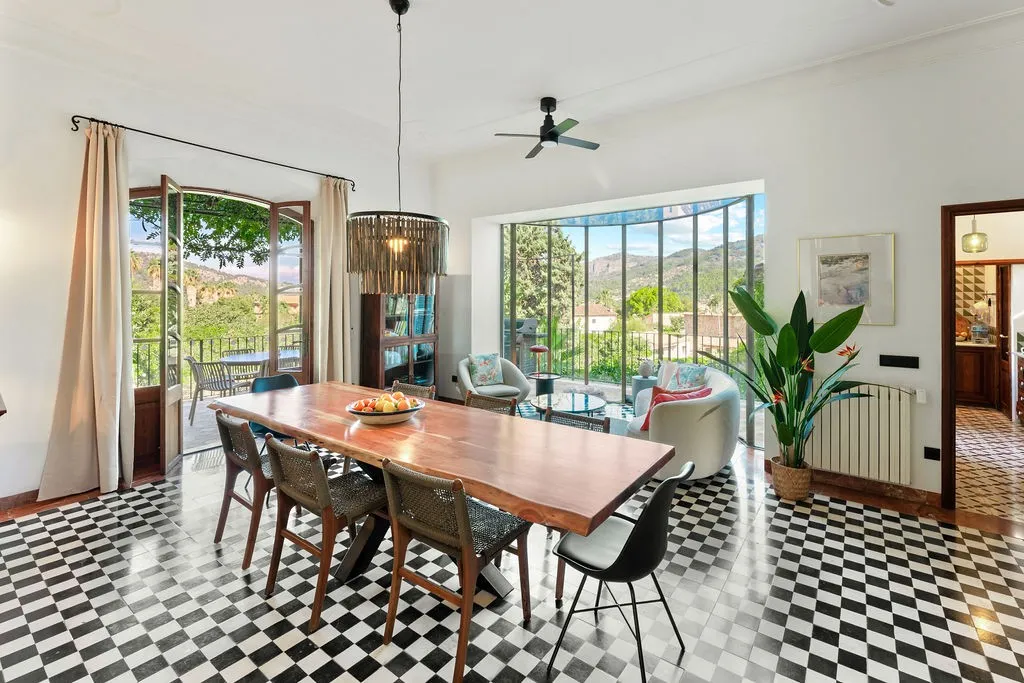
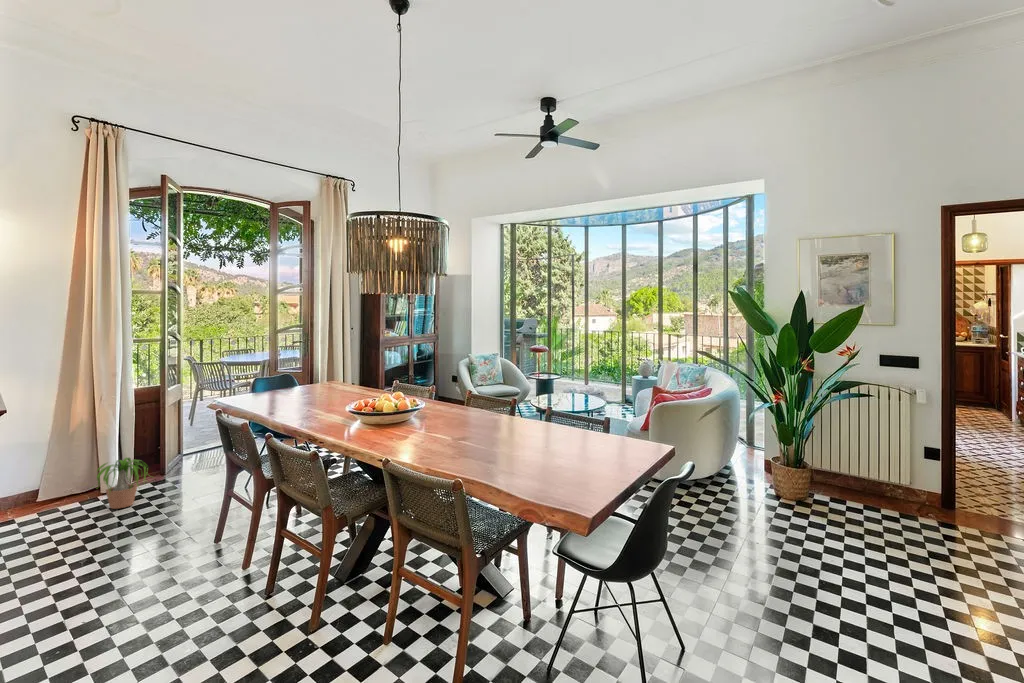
+ potted plant [89,457,155,510]
